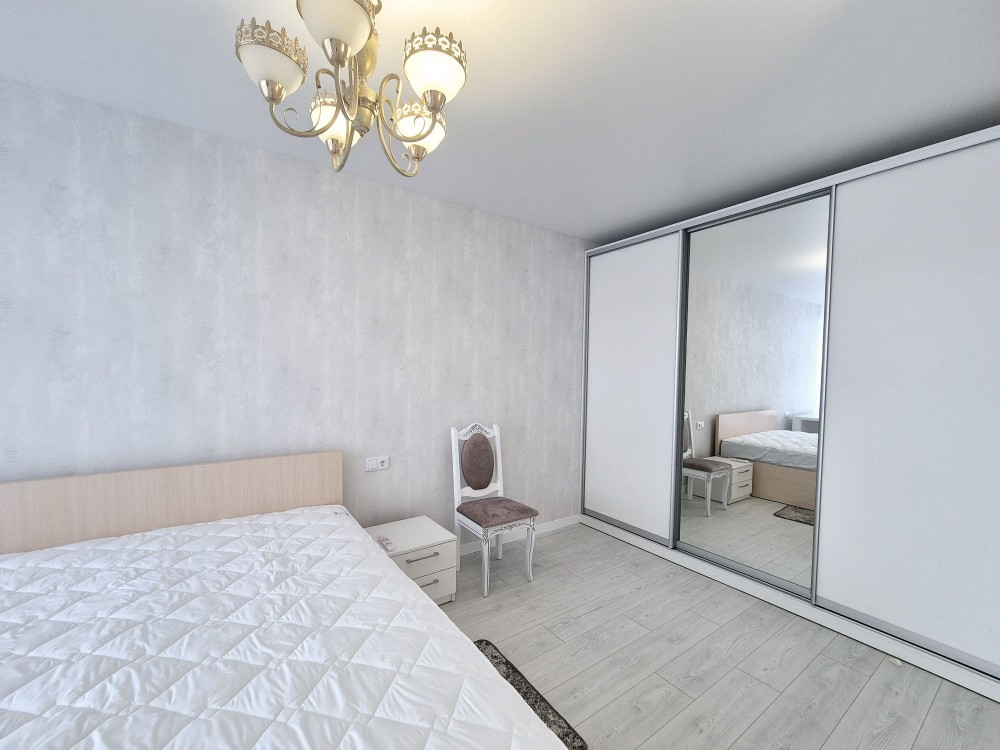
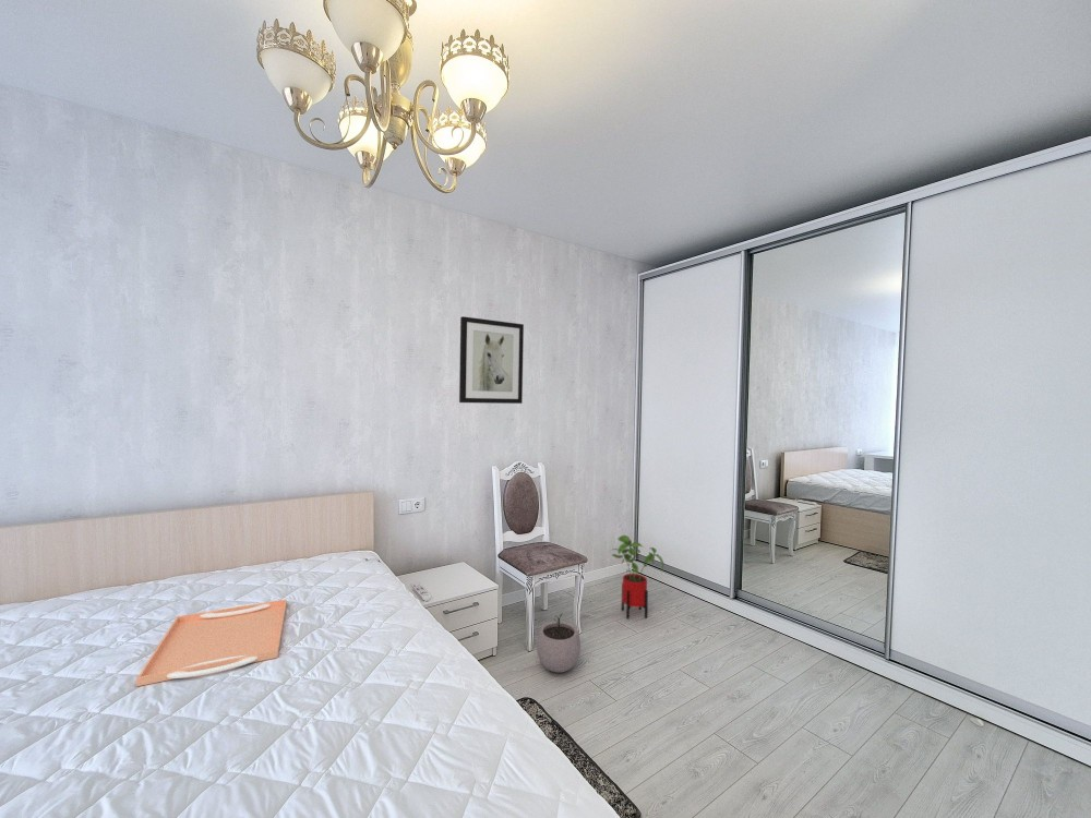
+ wall art [458,315,525,405]
+ house plant [610,534,664,621]
+ serving tray [135,598,288,687]
+ plant pot [536,612,582,674]
